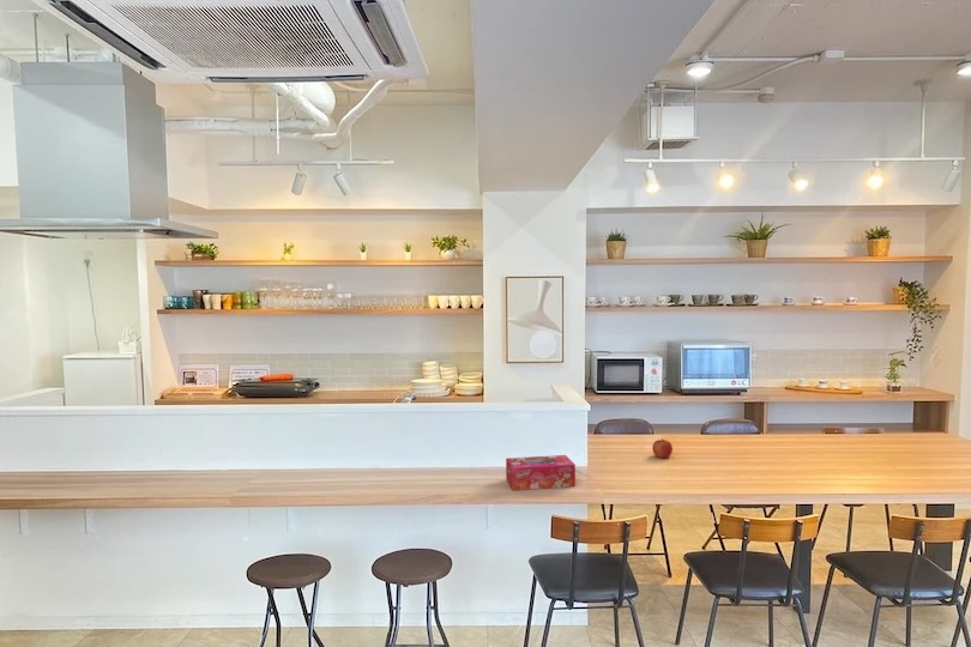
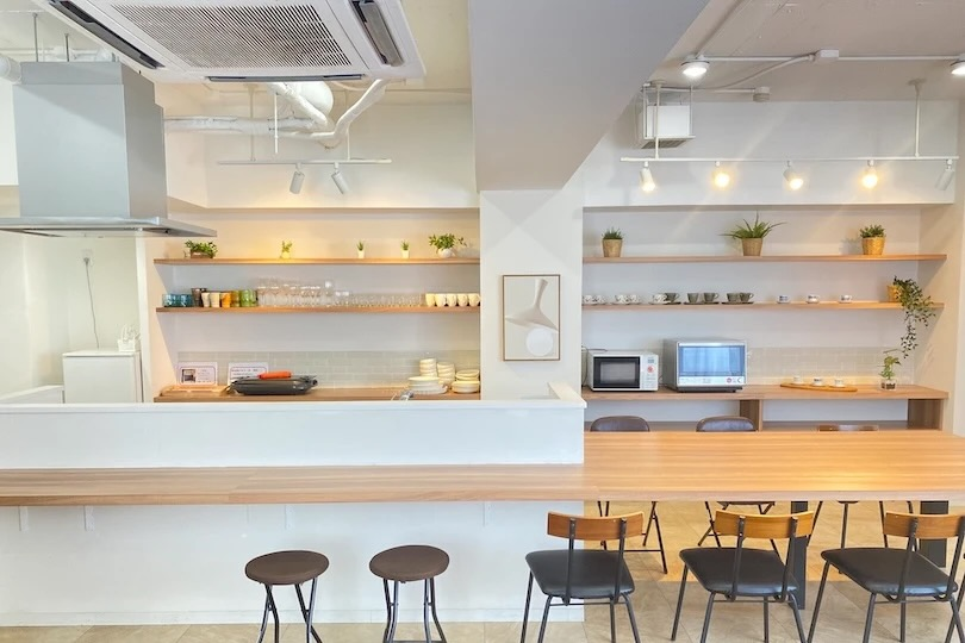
- fruit [651,437,674,459]
- tissue box [505,454,577,491]
